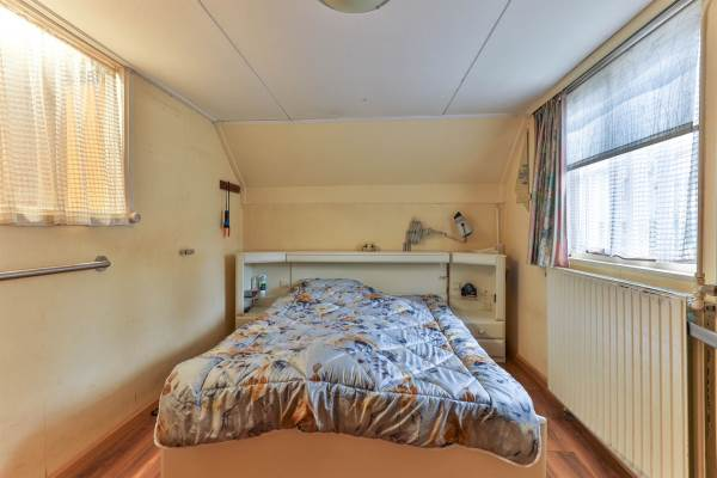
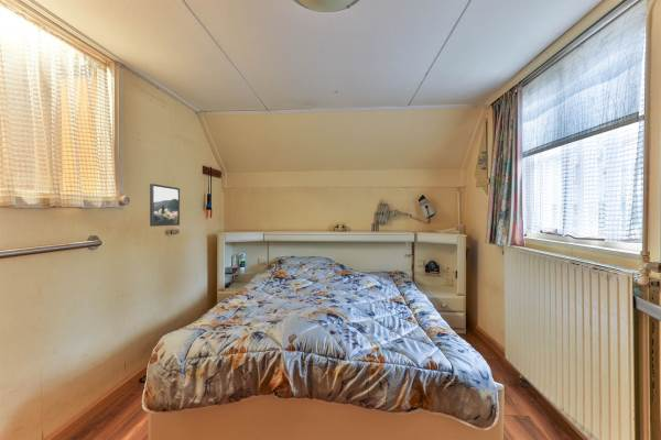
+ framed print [149,183,181,228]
